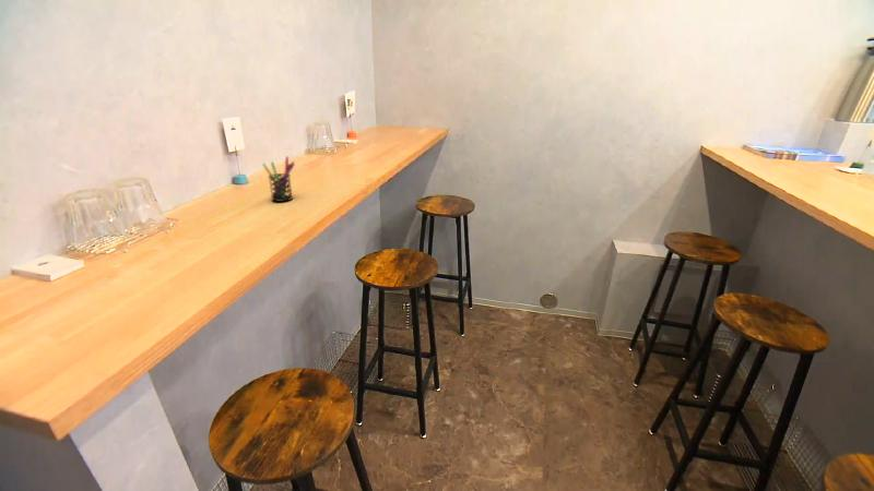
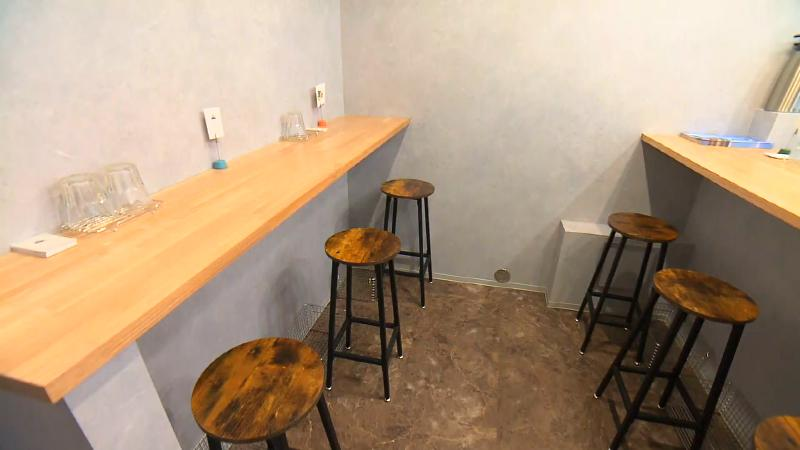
- pen holder [261,156,295,203]
